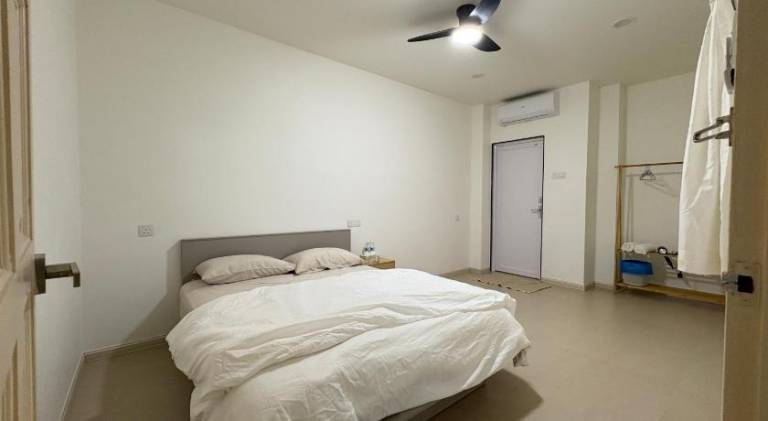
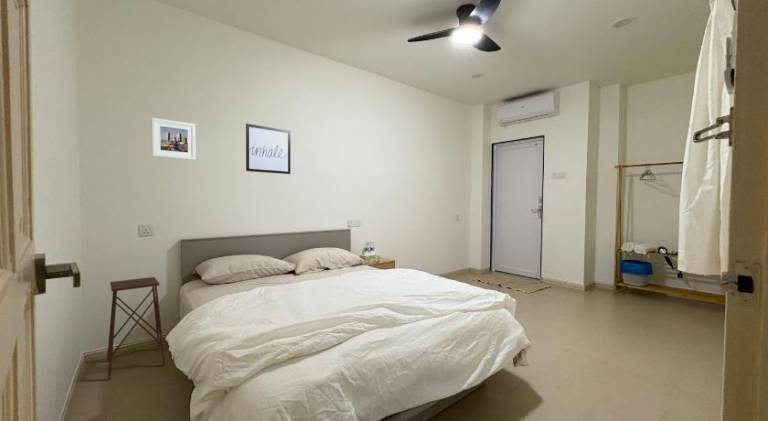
+ wall art [245,123,292,175]
+ side table [106,276,166,380]
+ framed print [151,117,196,161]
